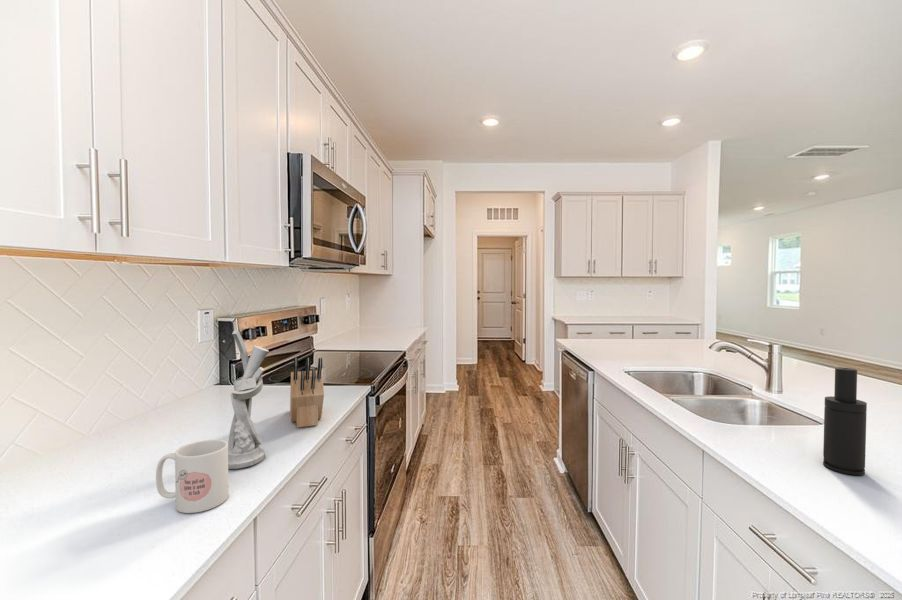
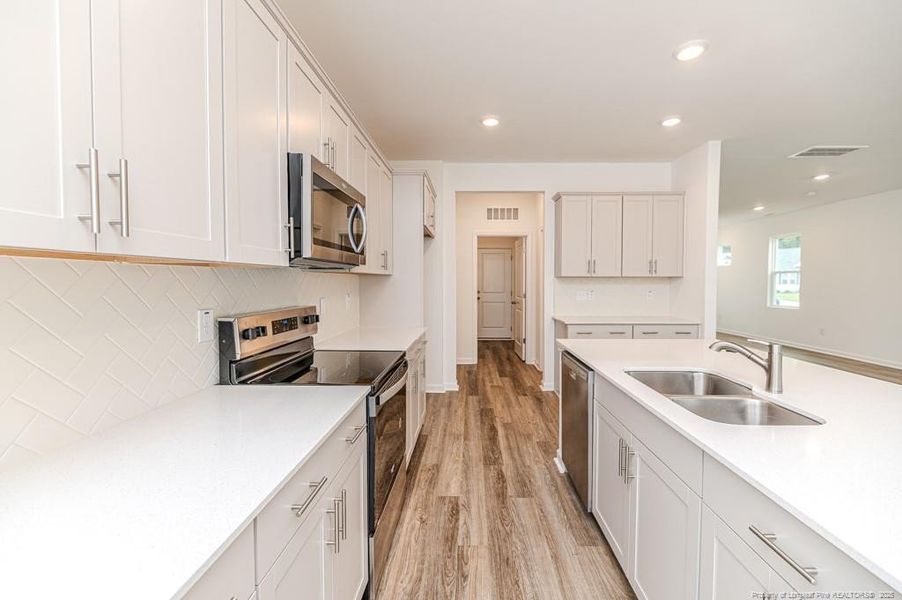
- knife block [289,357,325,428]
- mug [155,439,230,514]
- soap dispenser [822,366,868,476]
- utensil holder [227,329,270,470]
